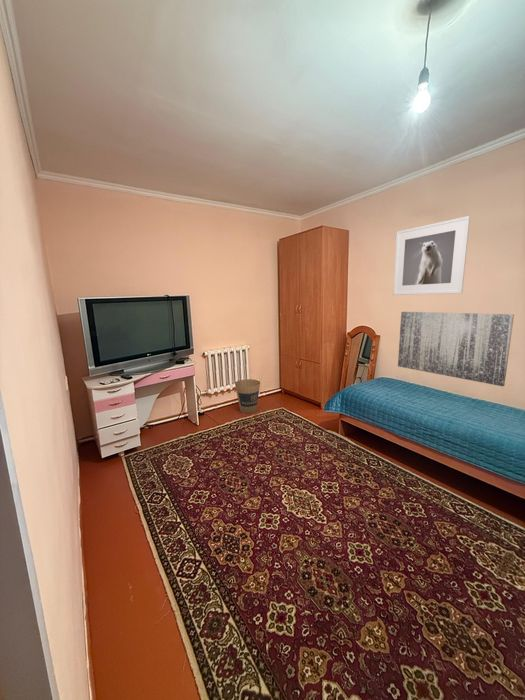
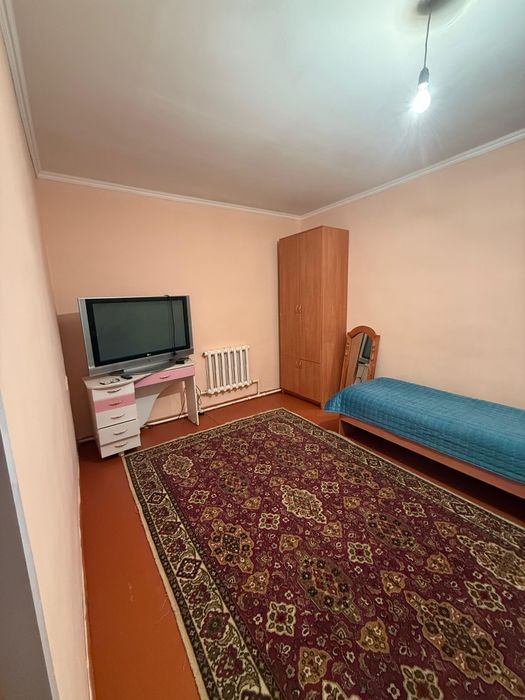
- wall art [397,311,515,387]
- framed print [392,215,471,296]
- trash can [234,378,261,414]
